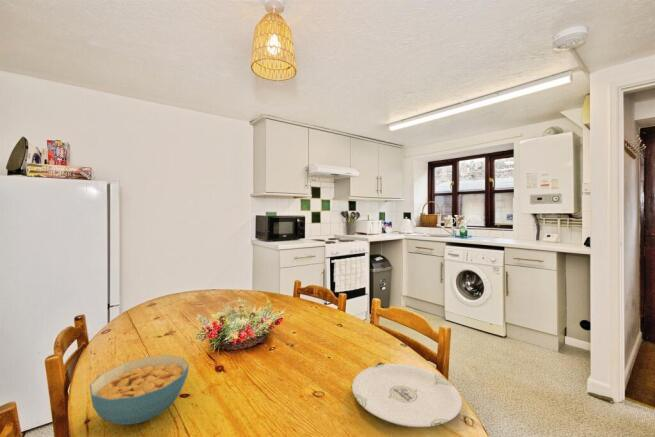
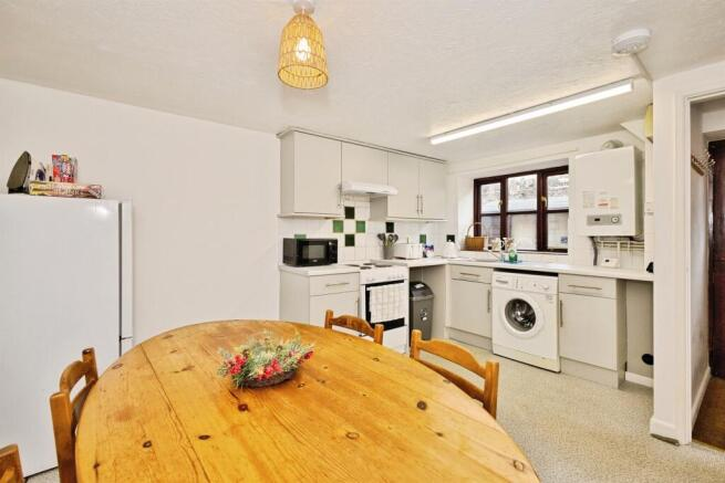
- plate [351,363,463,428]
- cereal bowl [89,354,190,426]
